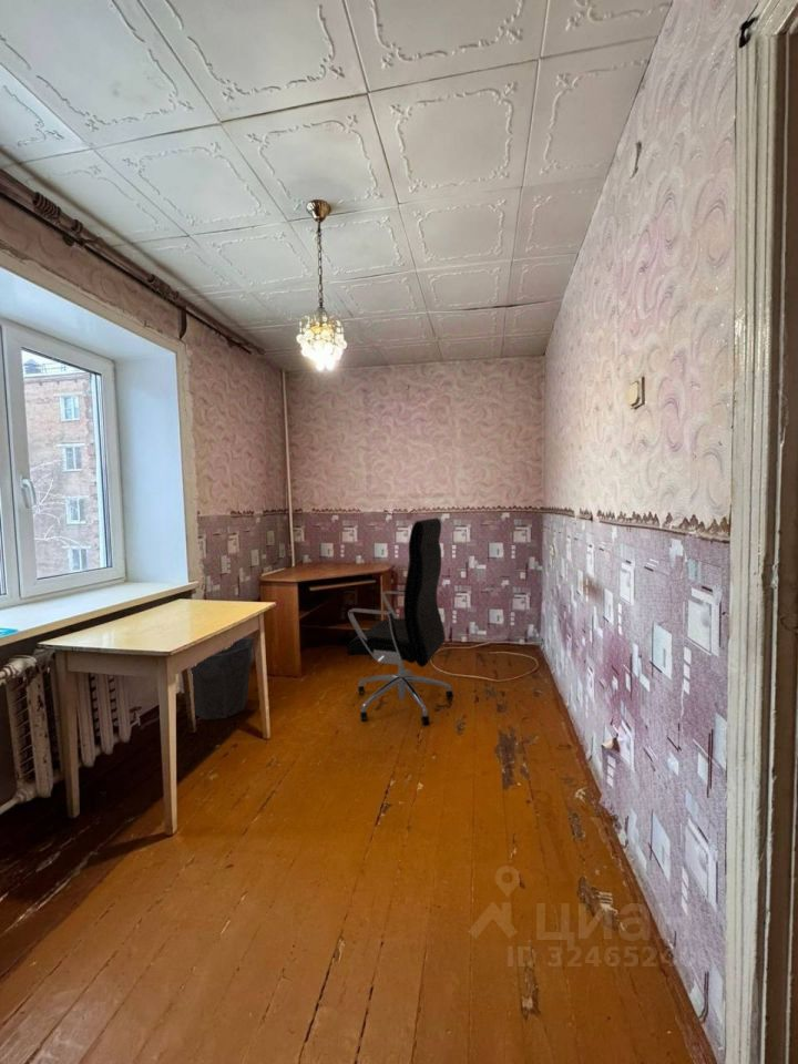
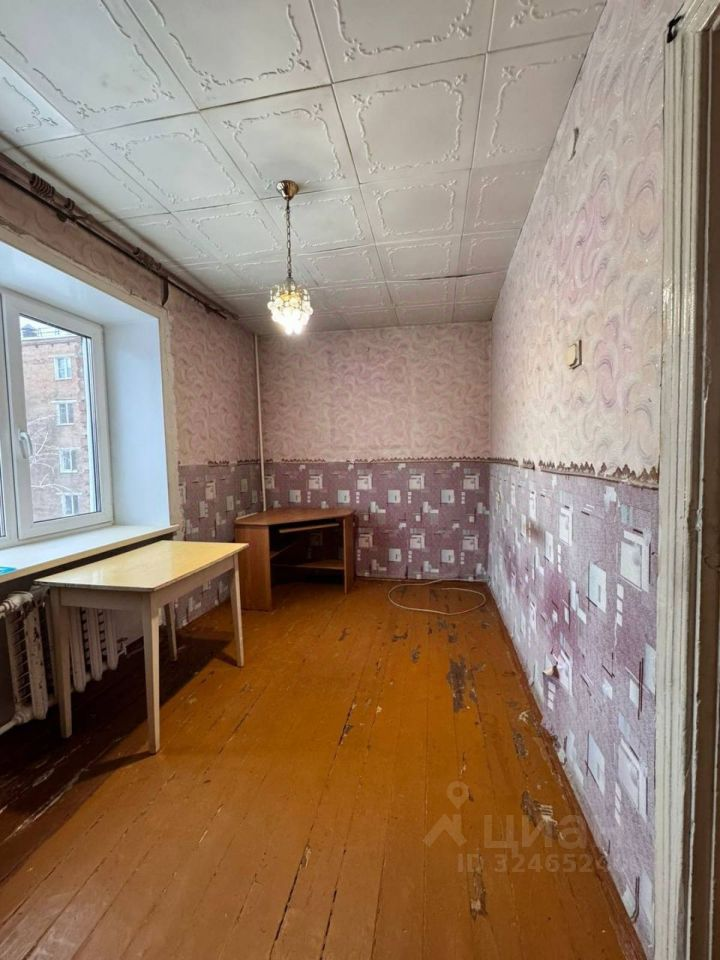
- office chair [346,516,454,726]
- waste bin [190,636,254,722]
